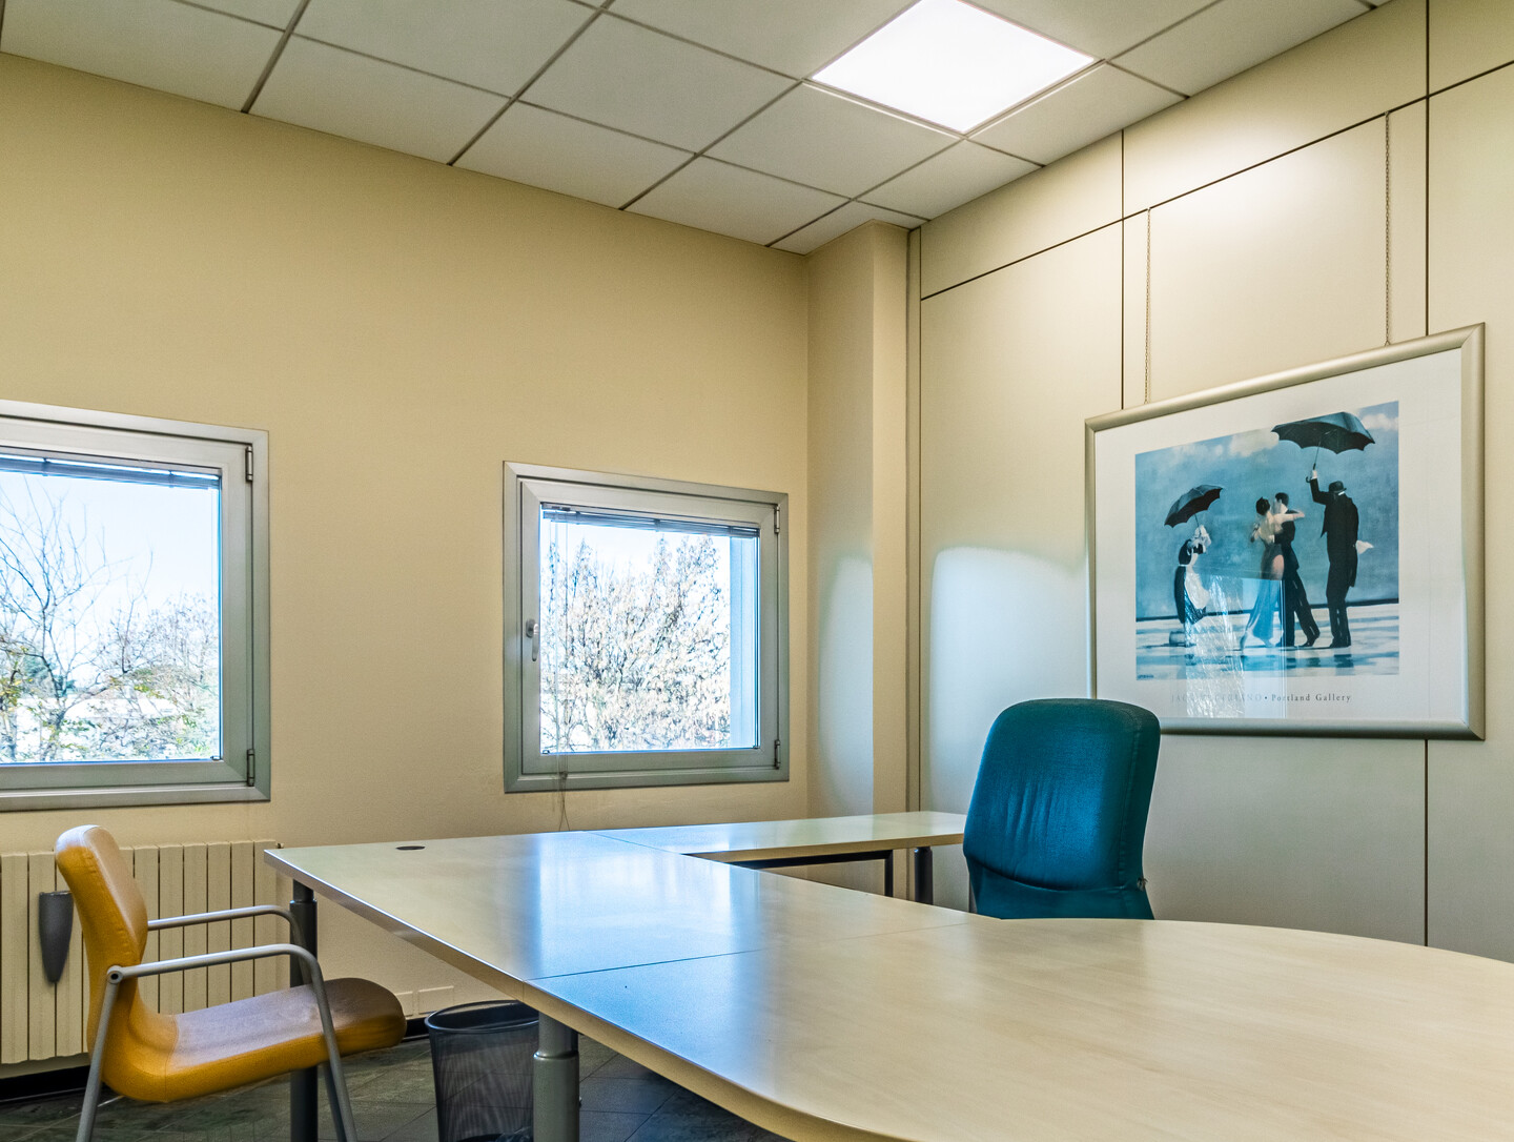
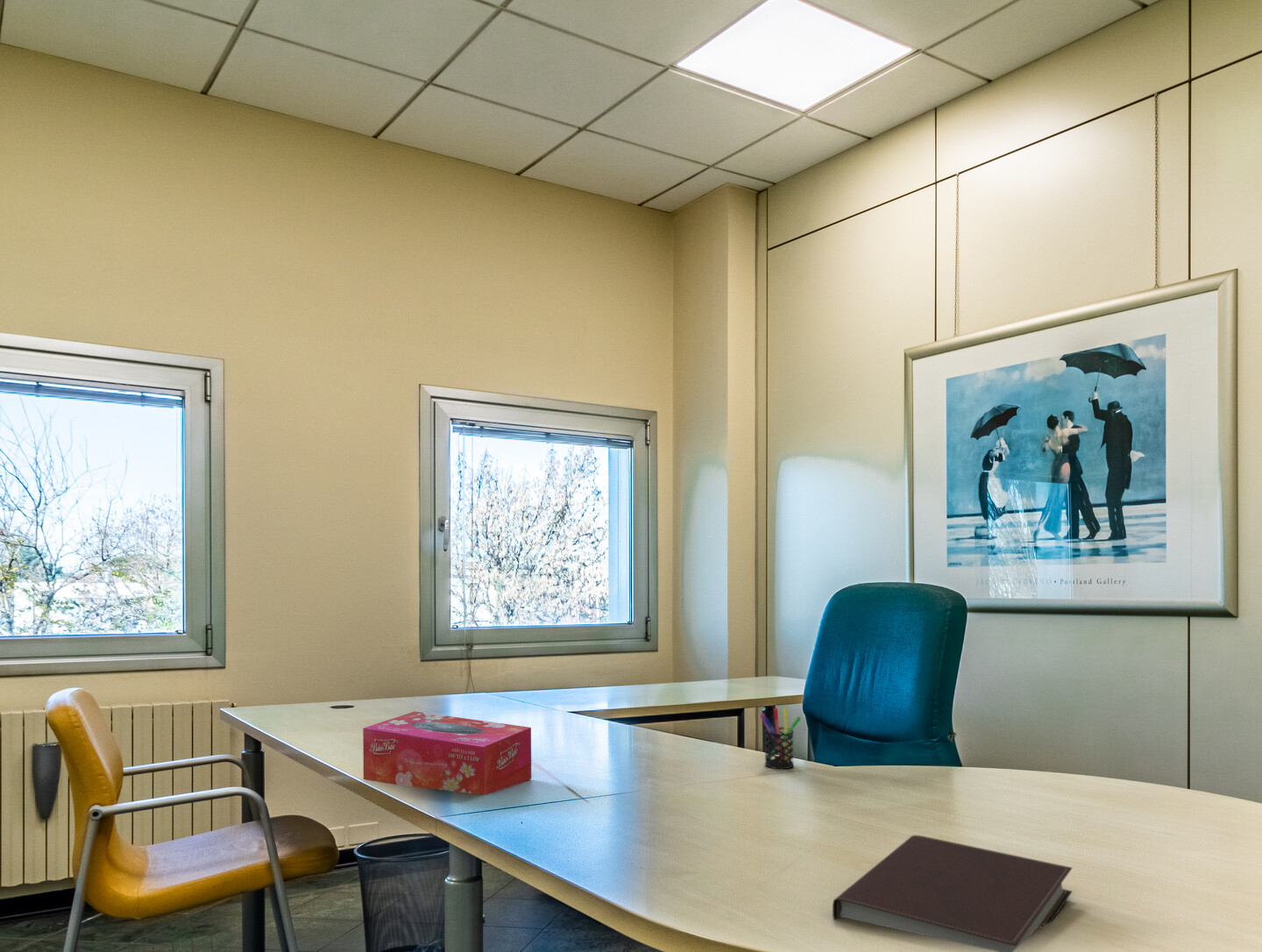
+ tissue box [362,711,532,796]
+ pen holder [759,707,802,770]
+ notebook [832,835,1073,952]
